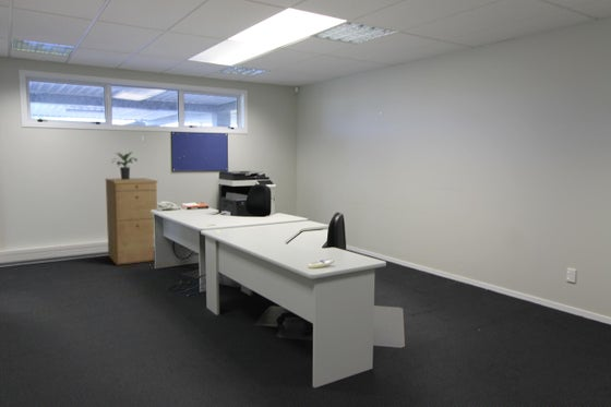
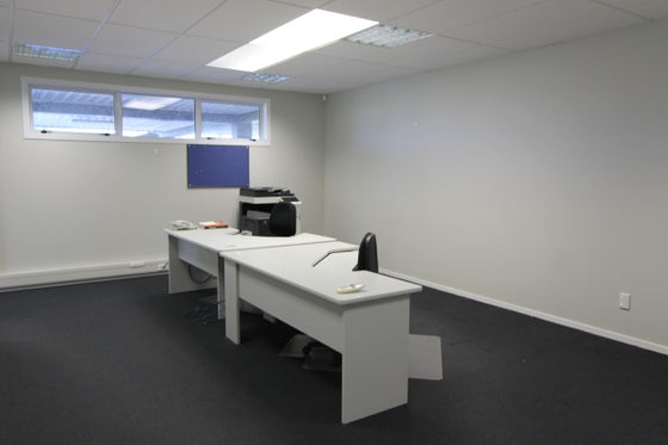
- filing cabinet [105,177,158,266]
- potted plant [110,151,139,180]
